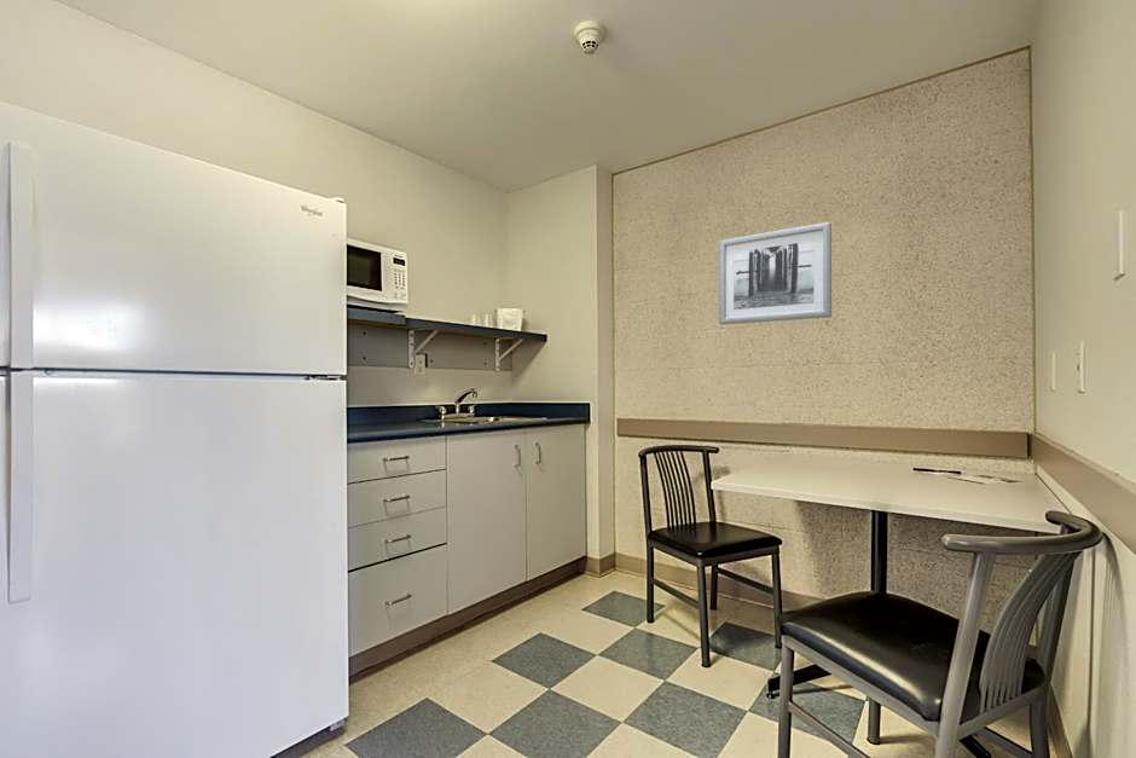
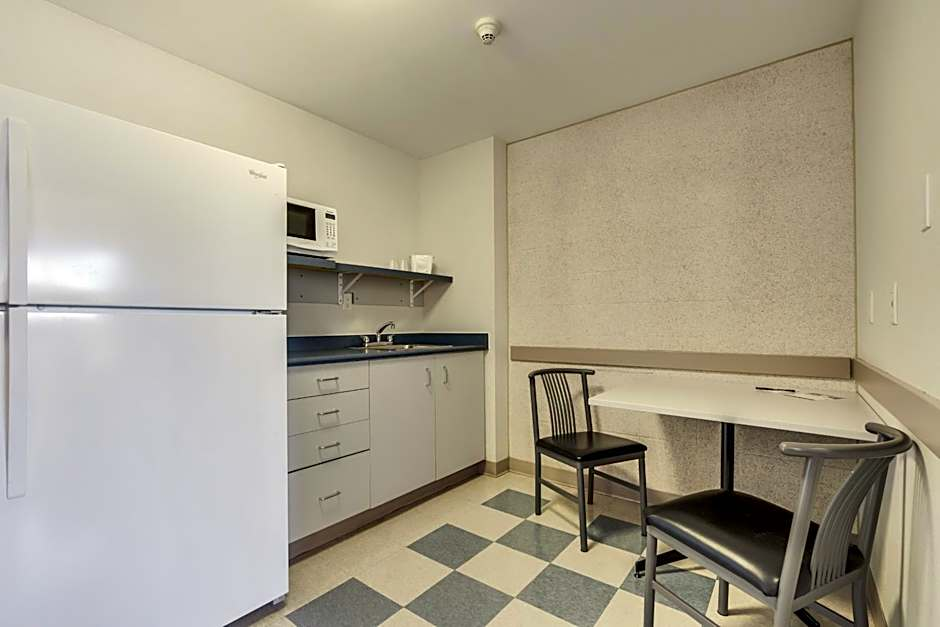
- wall art [718,221,833,325]
